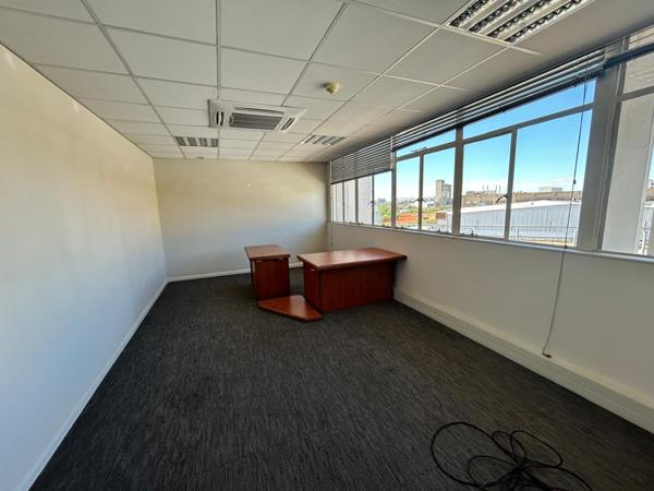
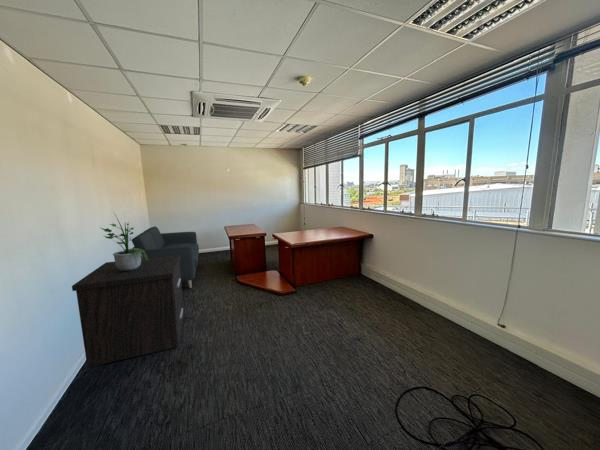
+ potted plant [99,212,149,271]
+ nightstand [71,255,185,368]
+ sofa [131,225,200,289]
